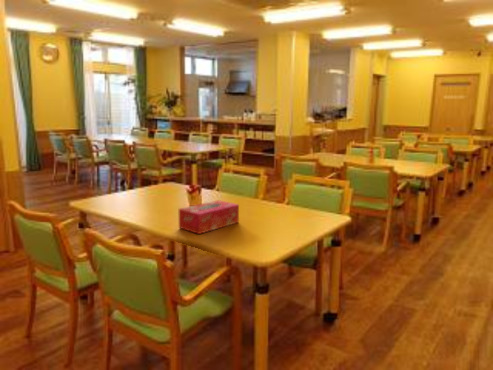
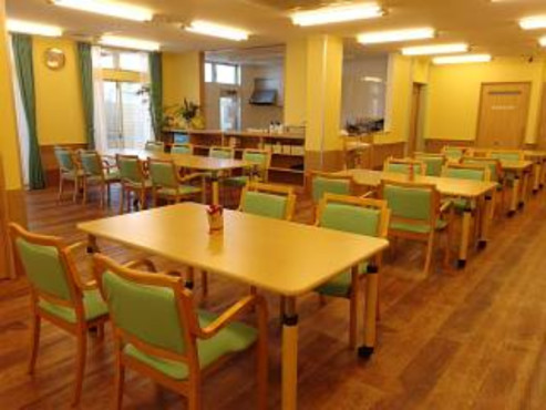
- tissue box [178,199,240,235]
